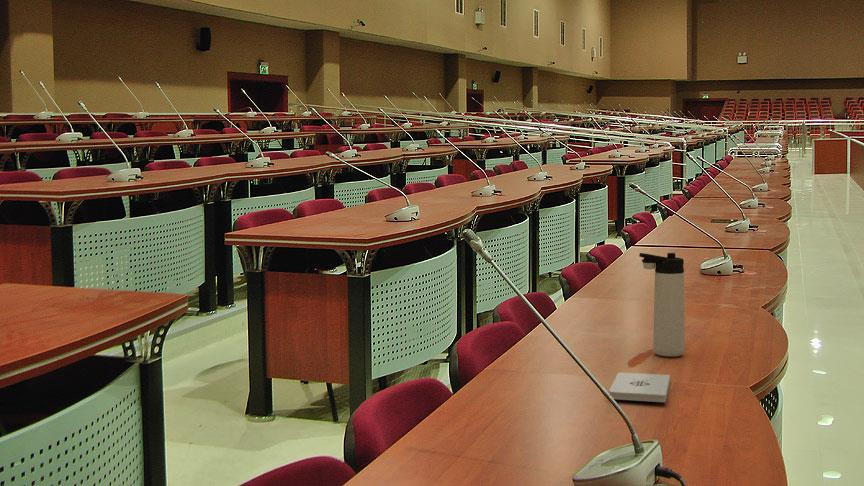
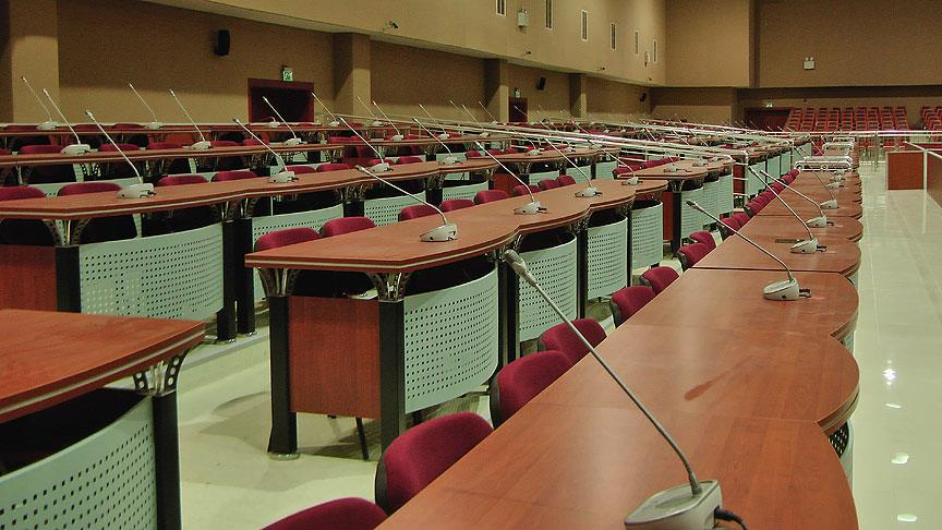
- thermos bottle [638,252,686,357]
- notepad [608,372,671,403]
